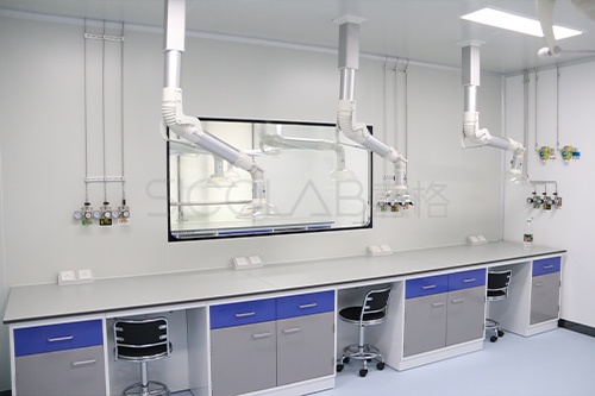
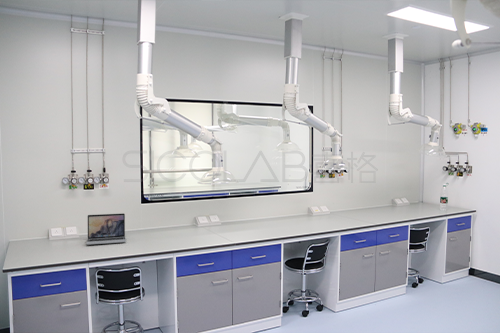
+ laptop [85,212,127,246]
